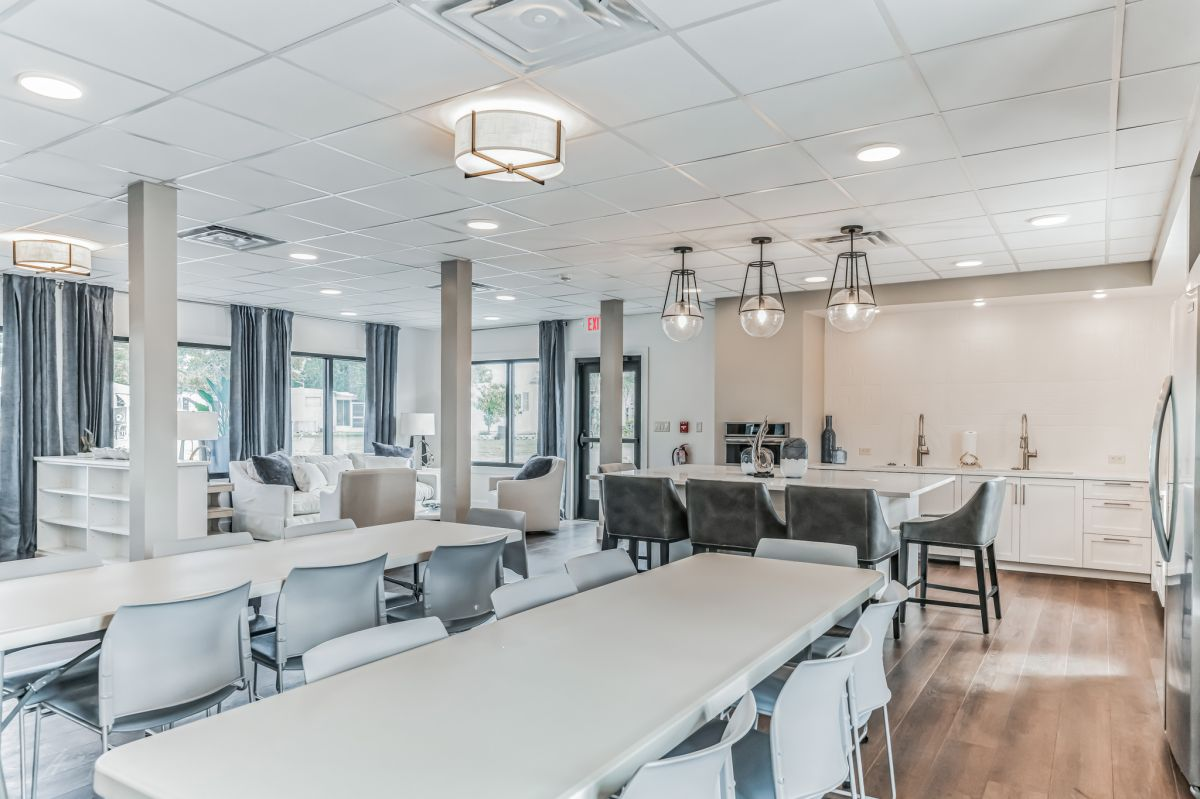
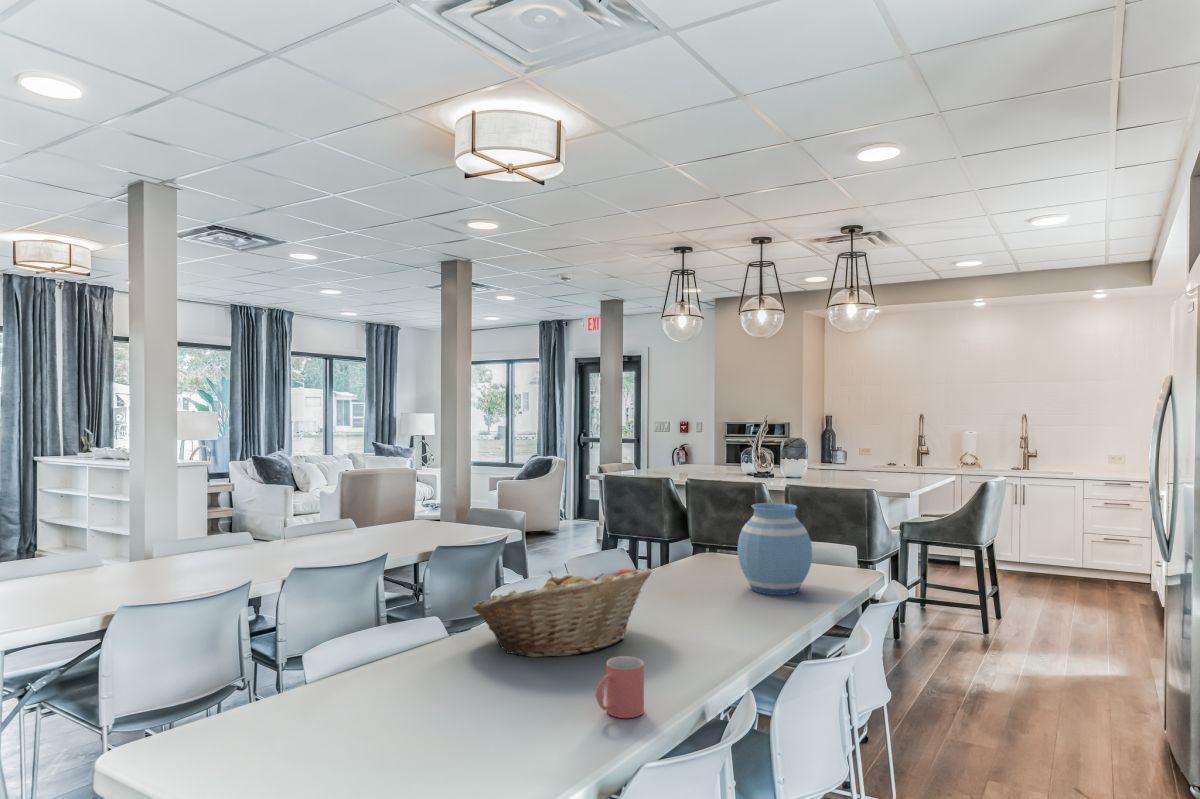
+ fruit basket [471,567,653,658]
+ mug [594,655,645,719]
+ vase [736,502,813,596]
